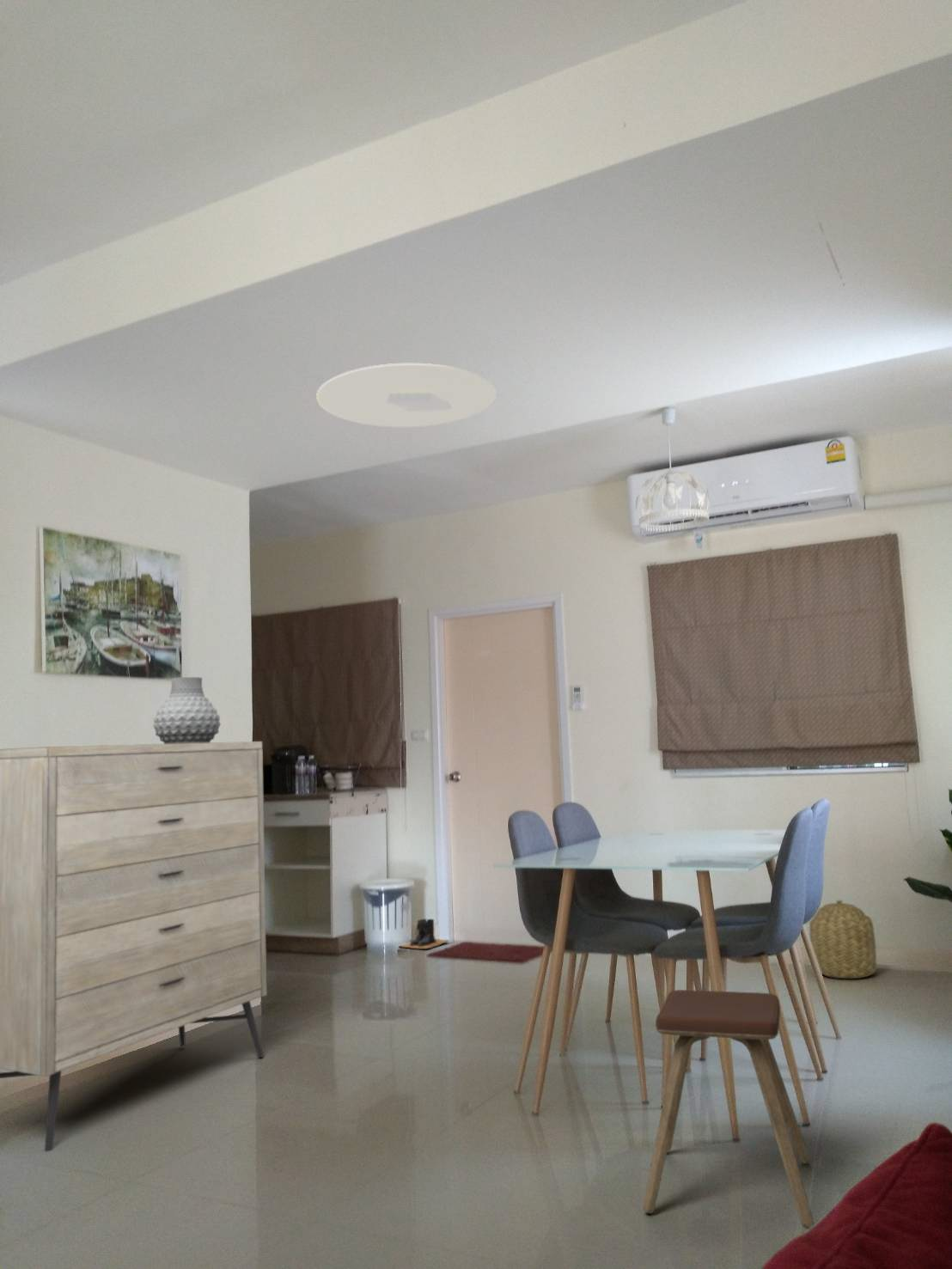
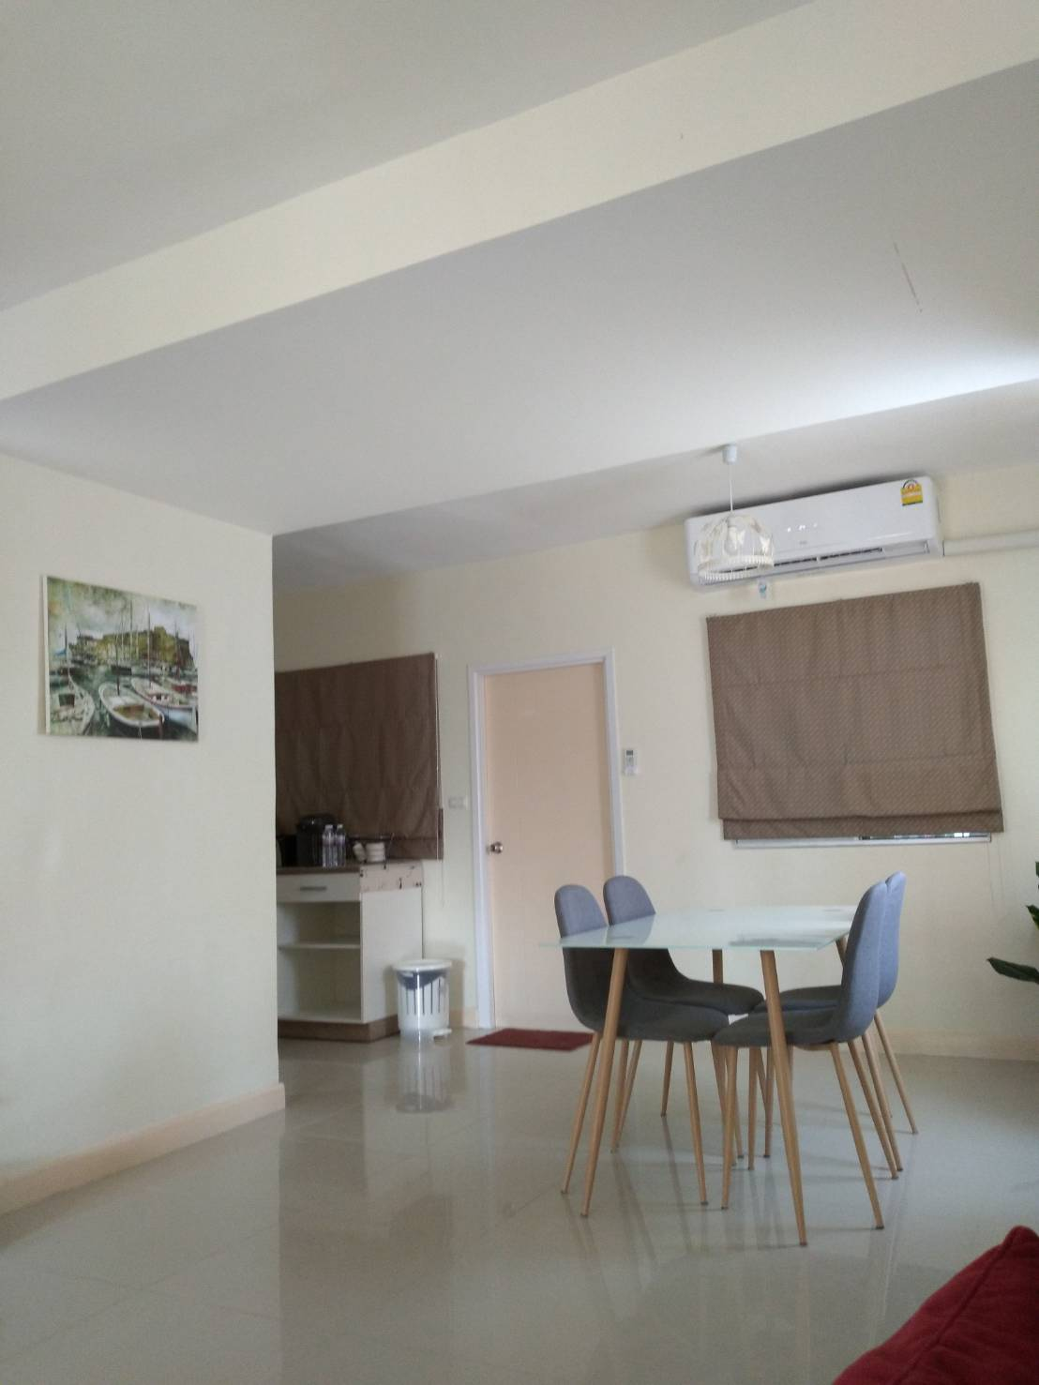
- vase [152,676,222,744]
- ceiling light [315,363,497,428]
- basket [809,900,877,979]
- music stool [642,989,815,1229]
- boots [397,918,450,950]
- dresser [0,741,267,1152]
